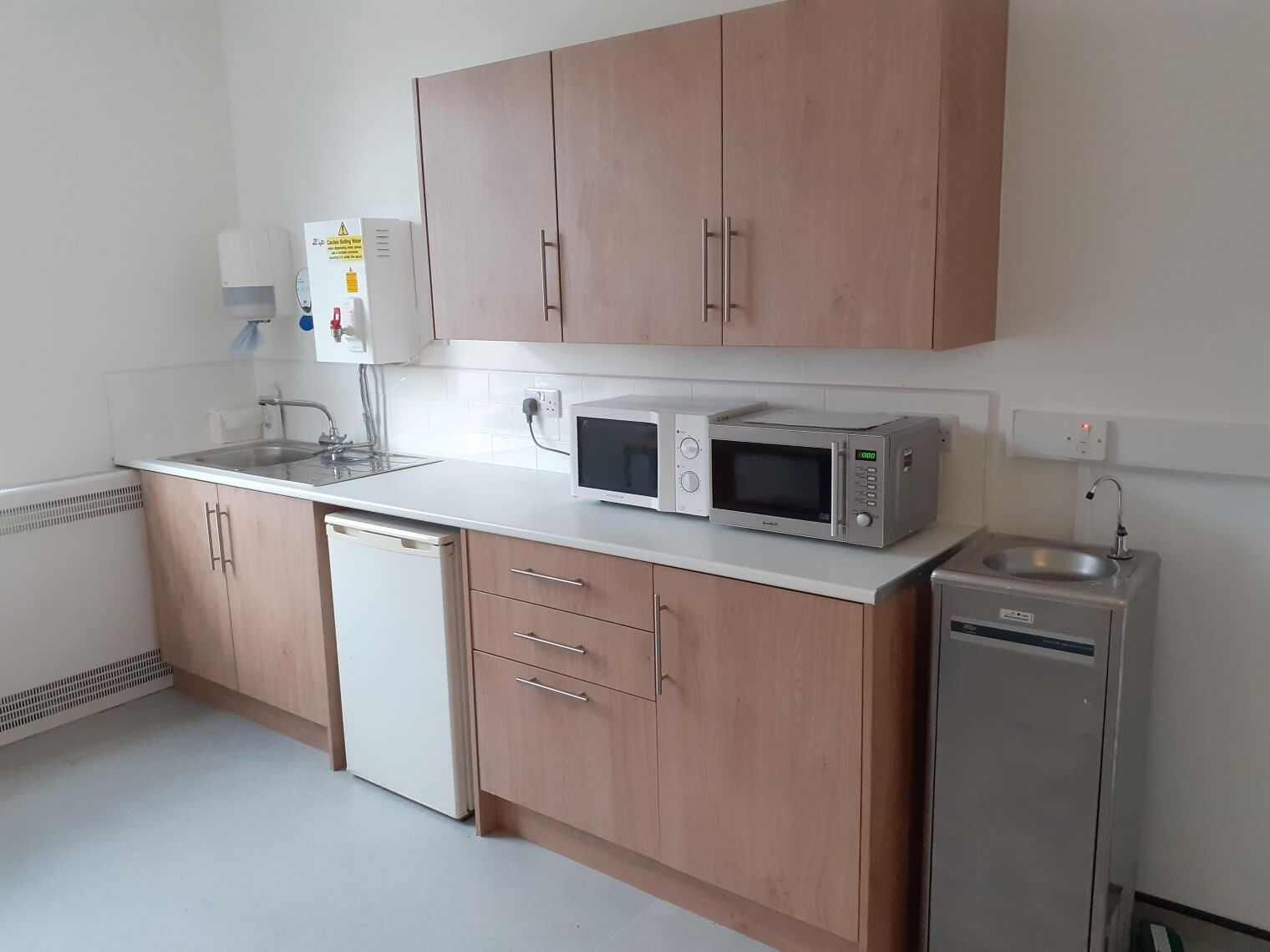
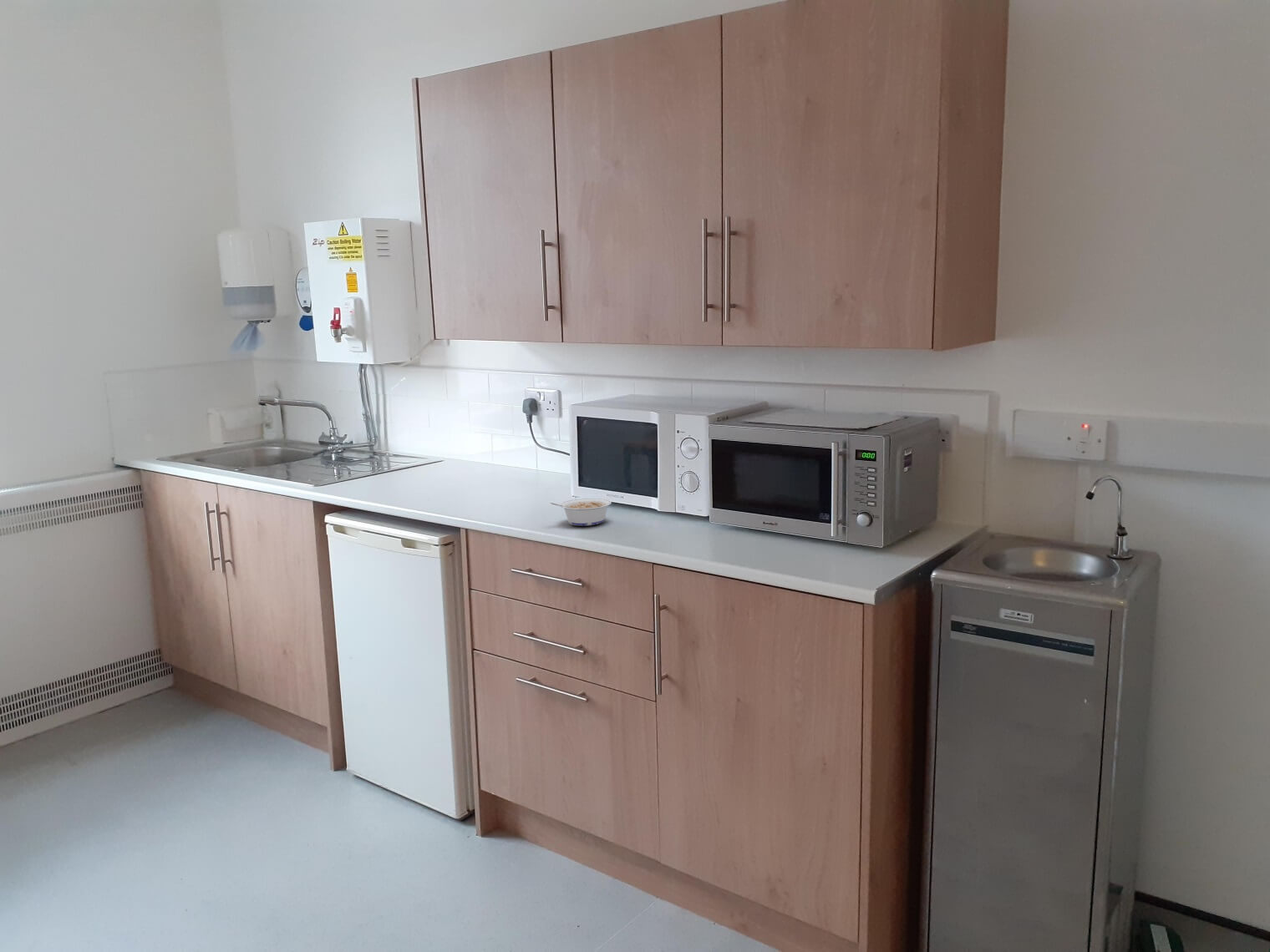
+ legume [550,498,612,527]
